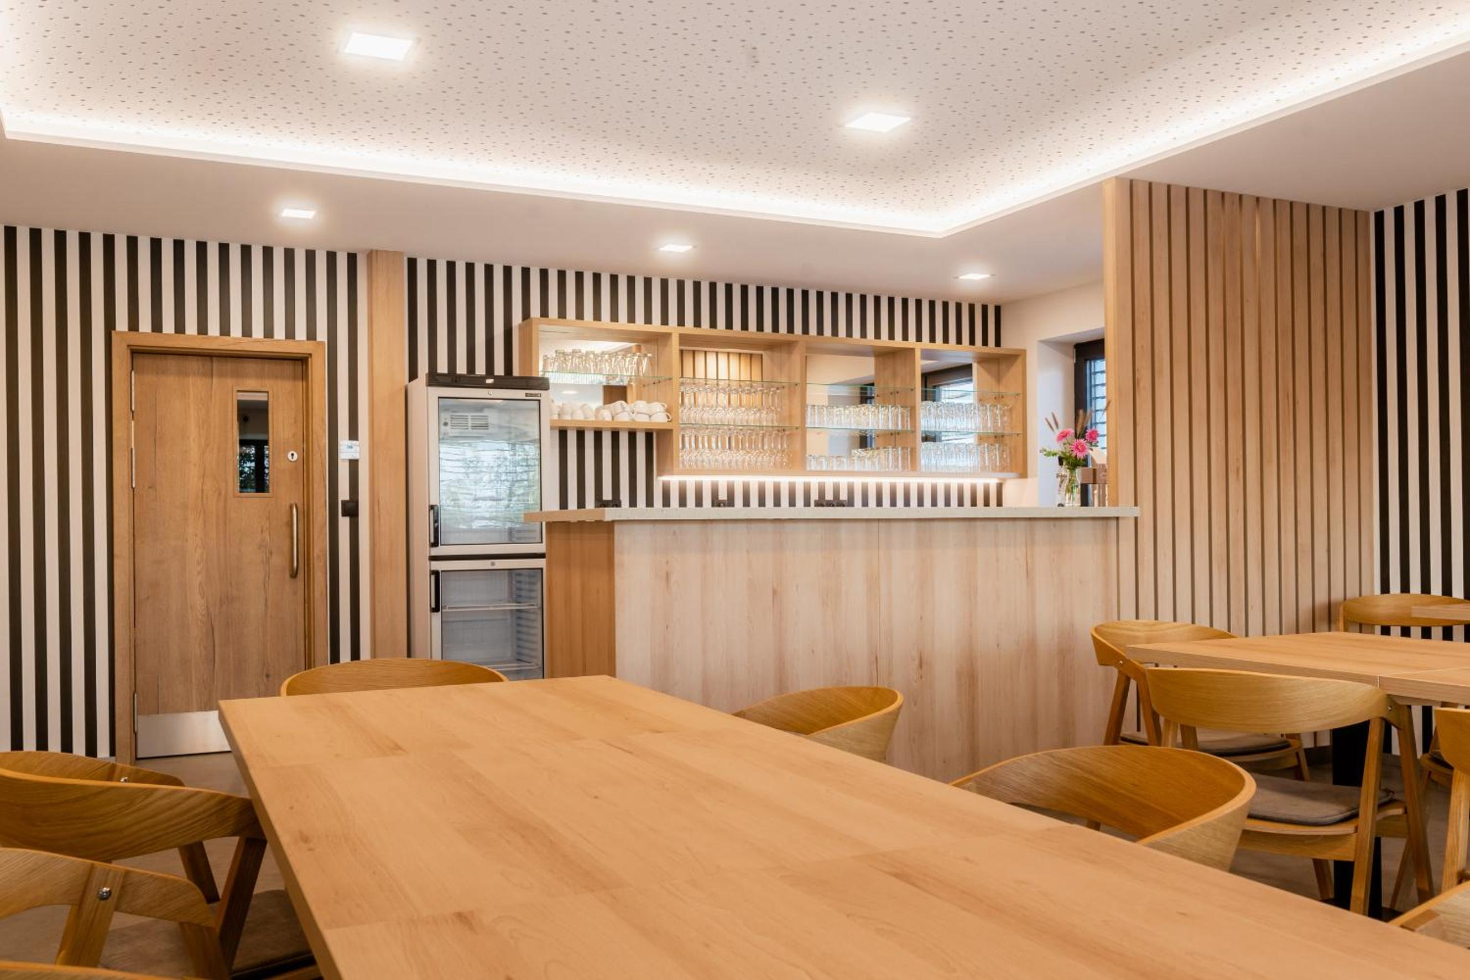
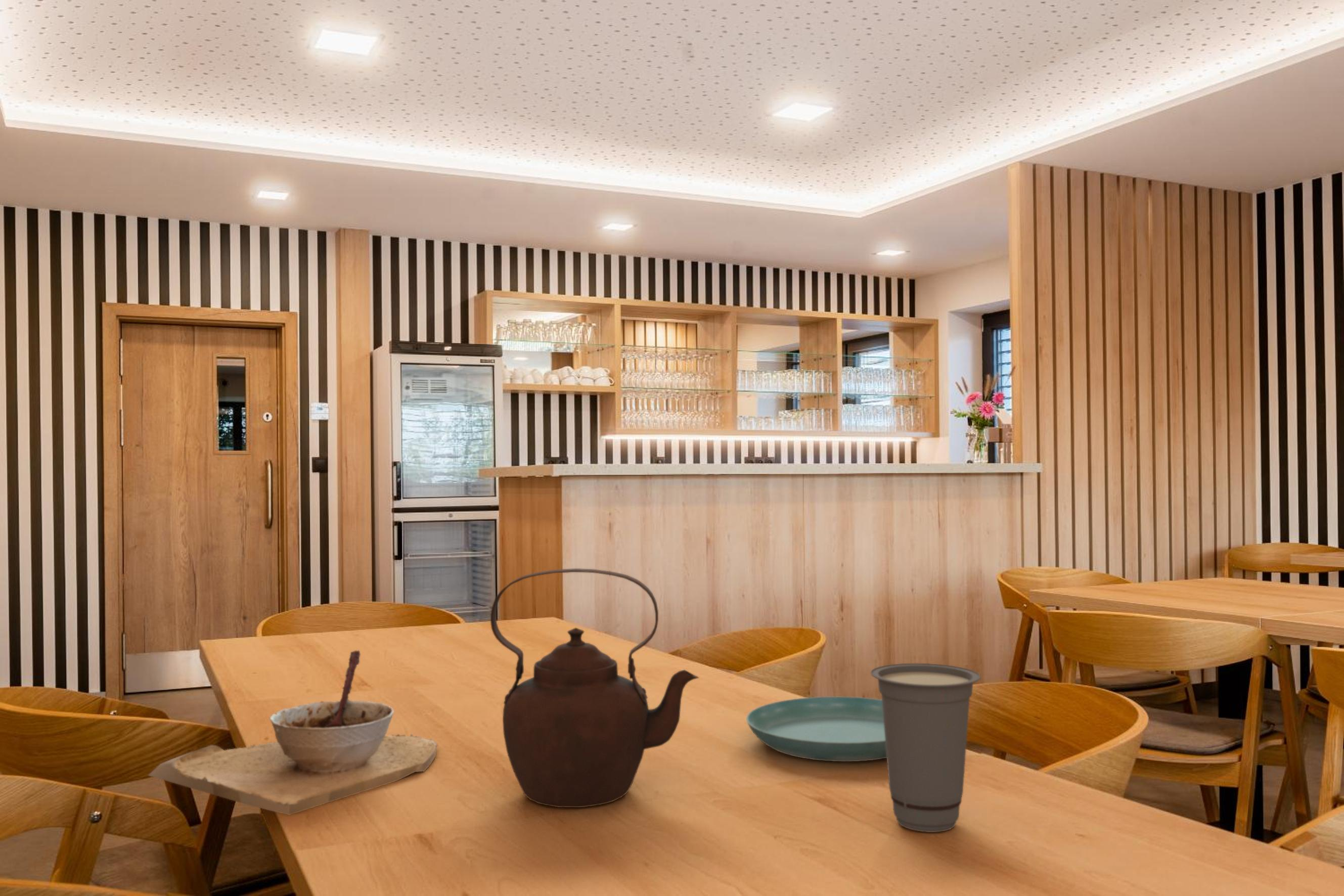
+ bowl [147,650,438,816]
+ cup [870,663,981,833]
+ teapot [490,568,700,808]
+ saucer [746,696,887,762]
